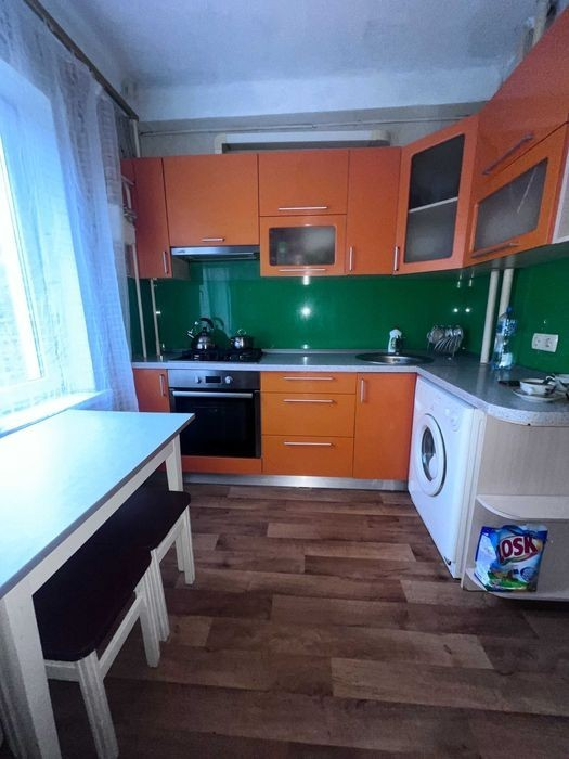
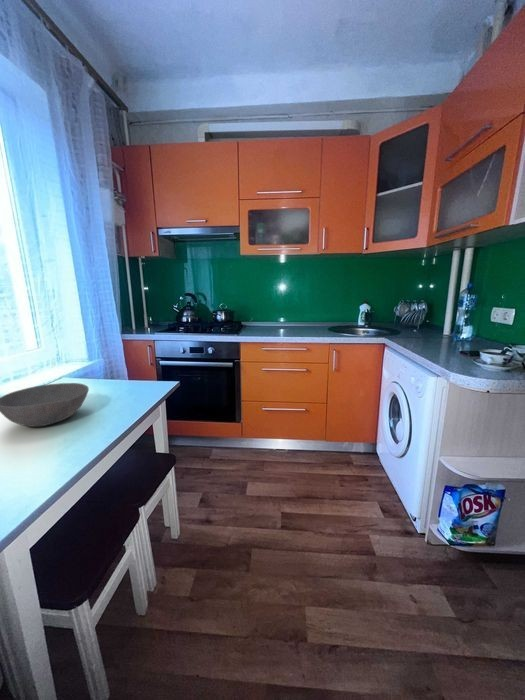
+ bowl [0,382,90,428]
